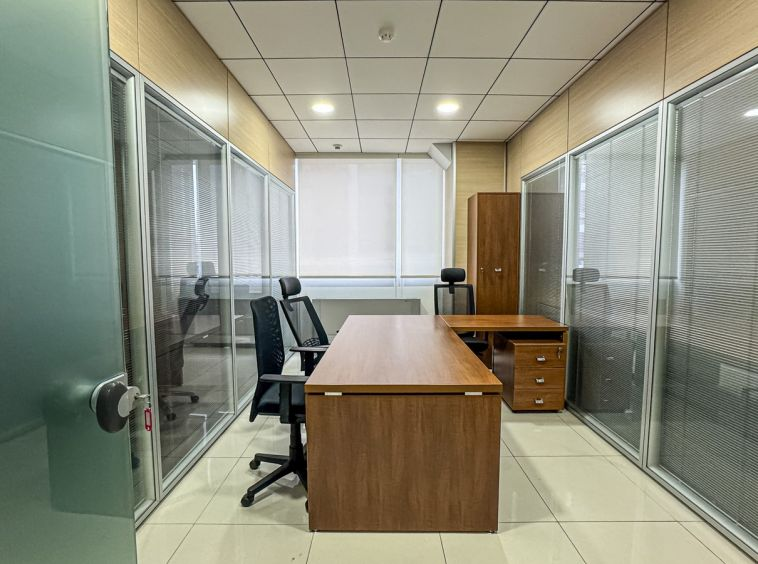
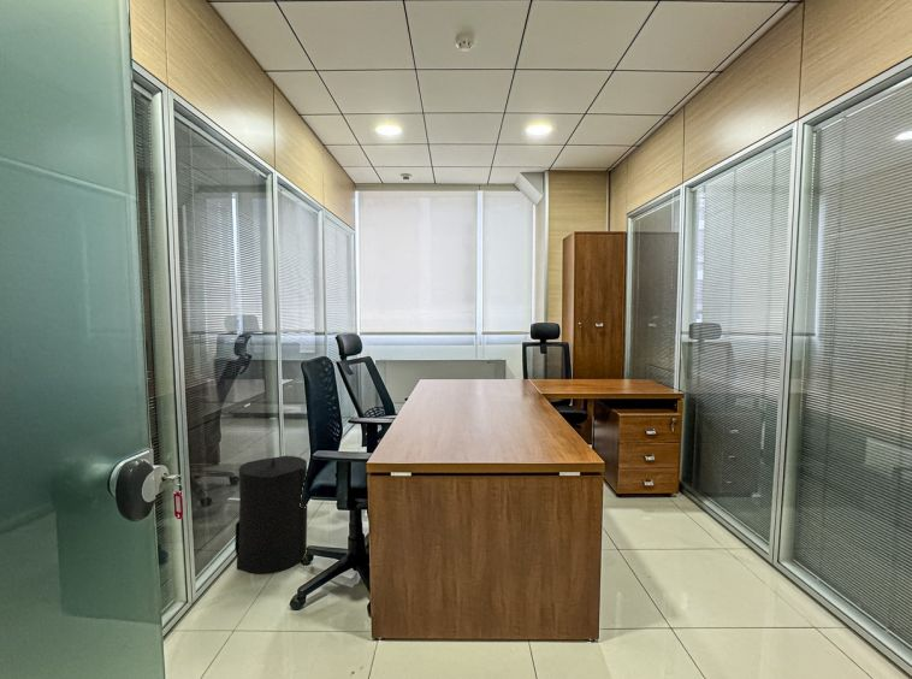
+ trash can [233,455,308,575]
